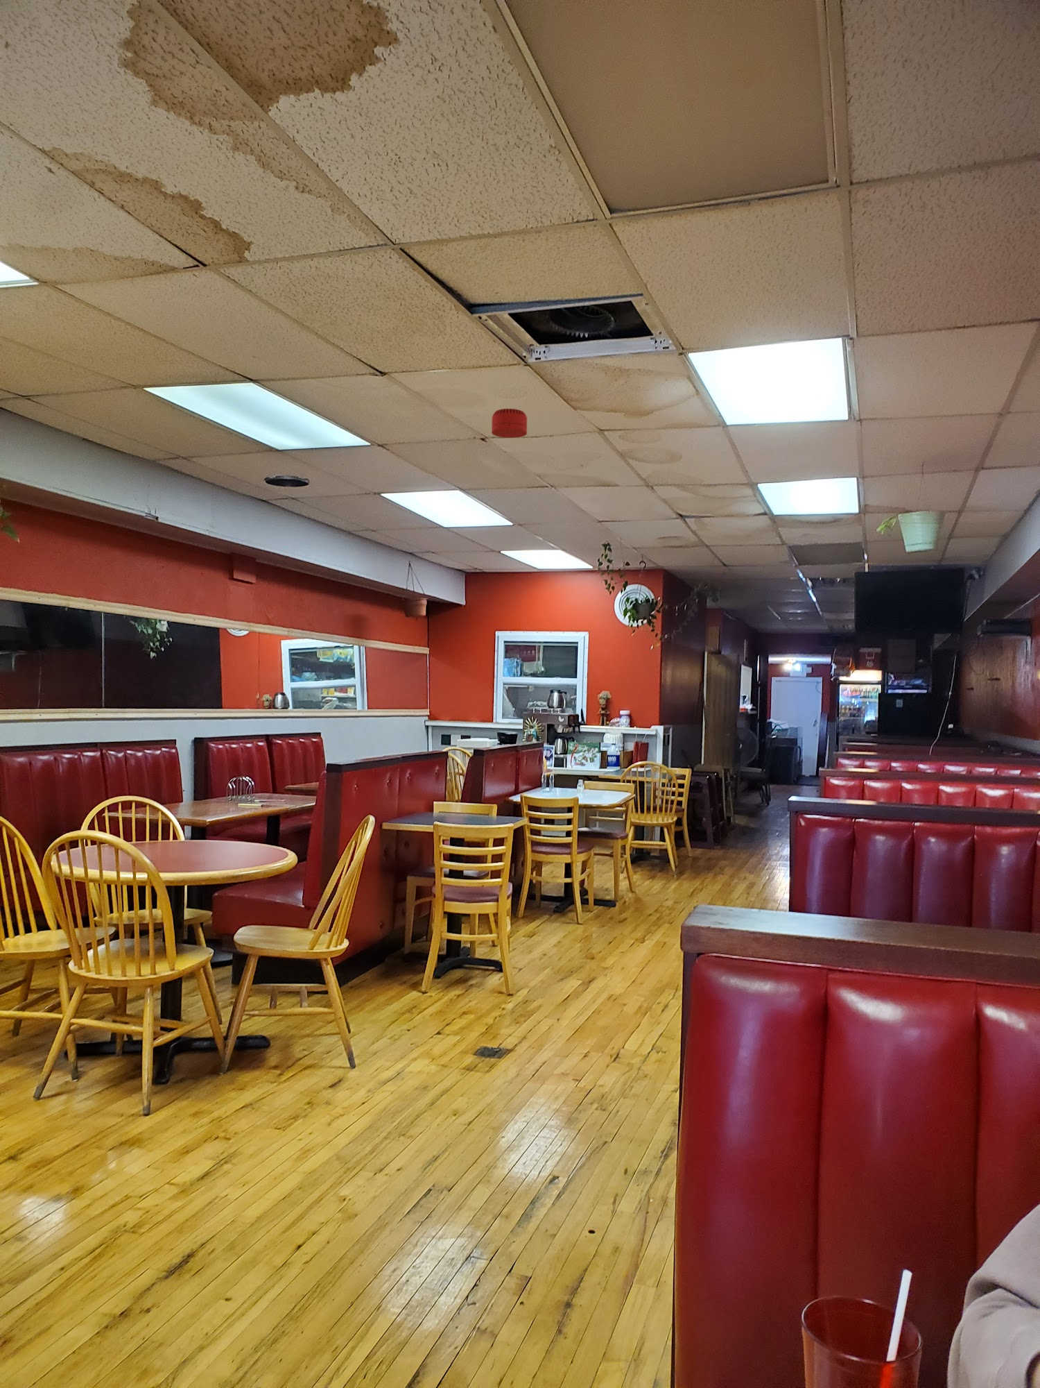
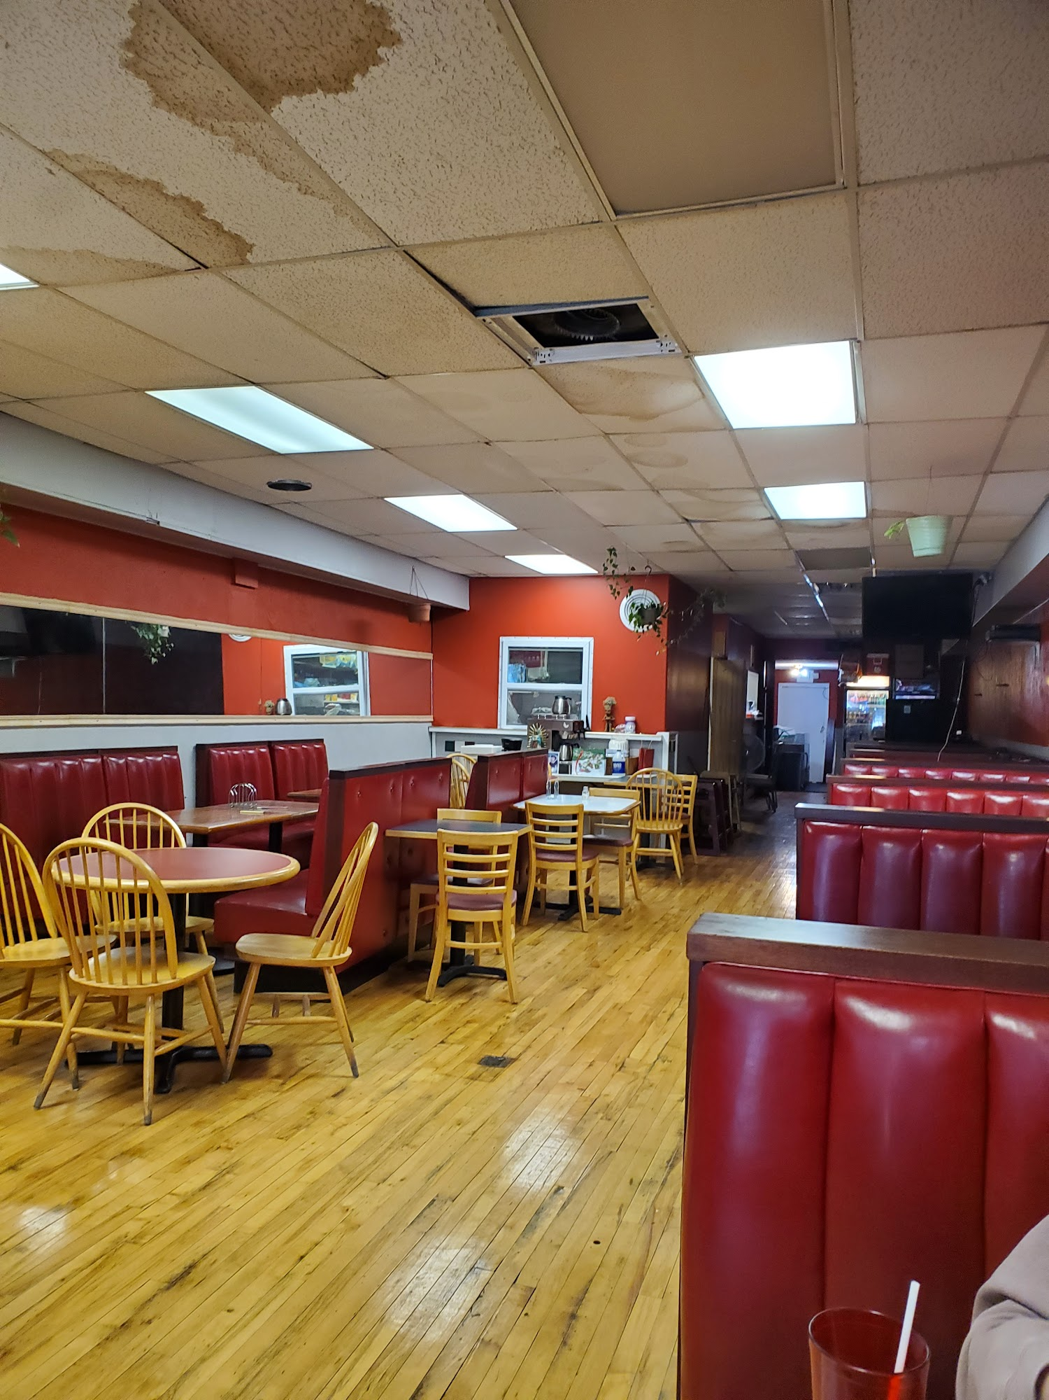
- smoke detector [491,408,528,438]
